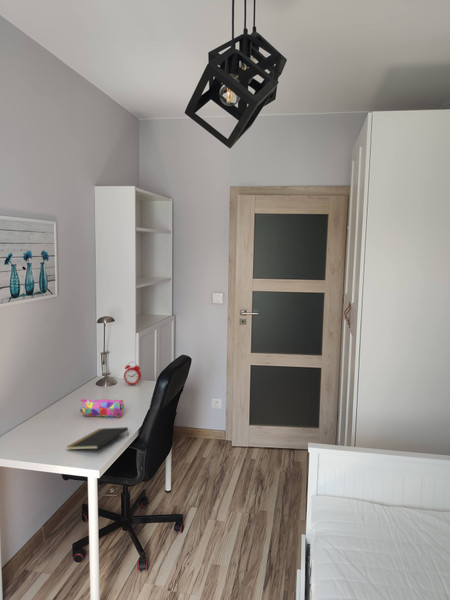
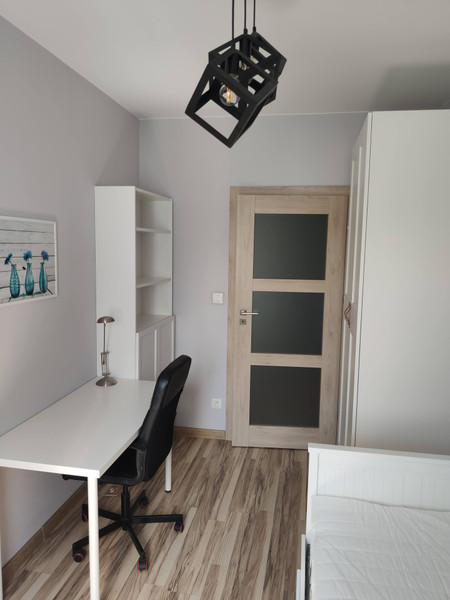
- alarm clock [123,361,142,387]
- notepad [66,426,129,451]
- pencil case [79,397,125,418]
